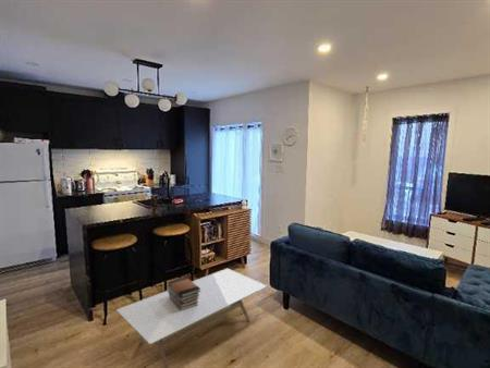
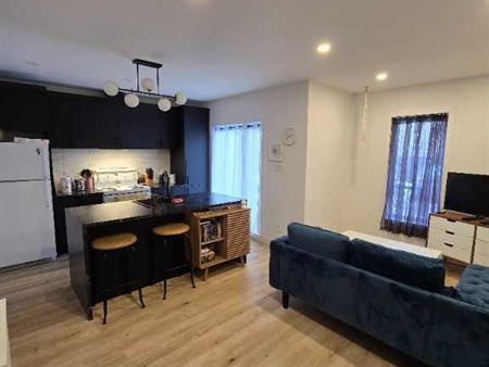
- coffee table [115,268,268,368]
- book stack [167,277,200,310]
